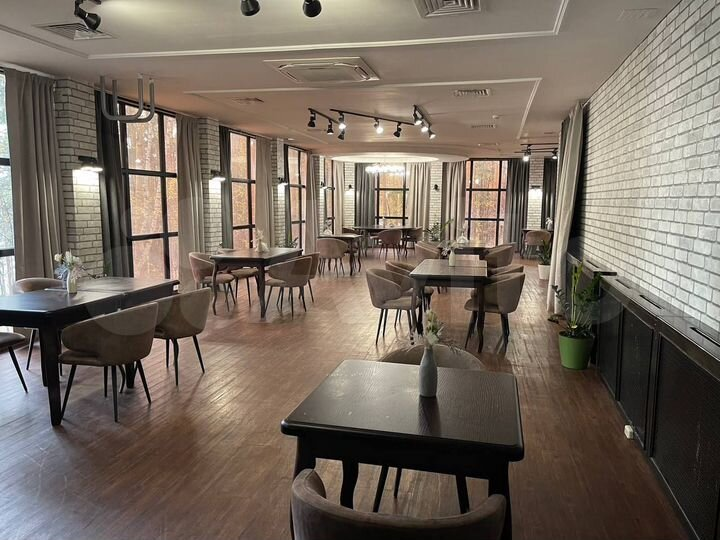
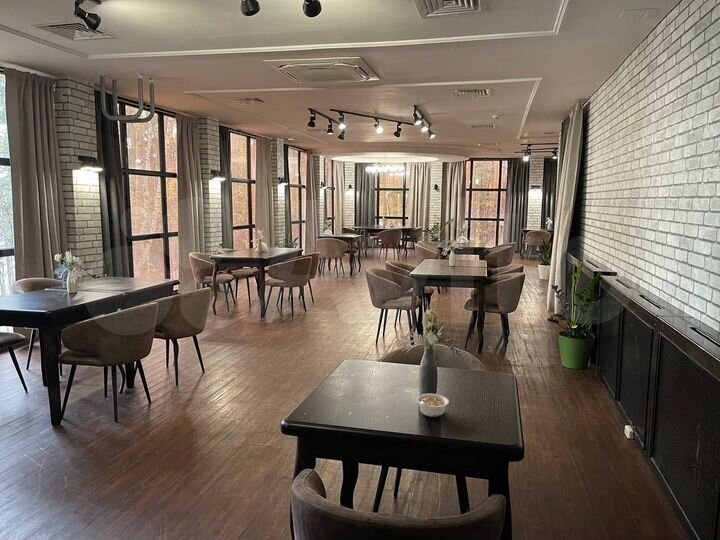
+ legume [415,393,450,418]
